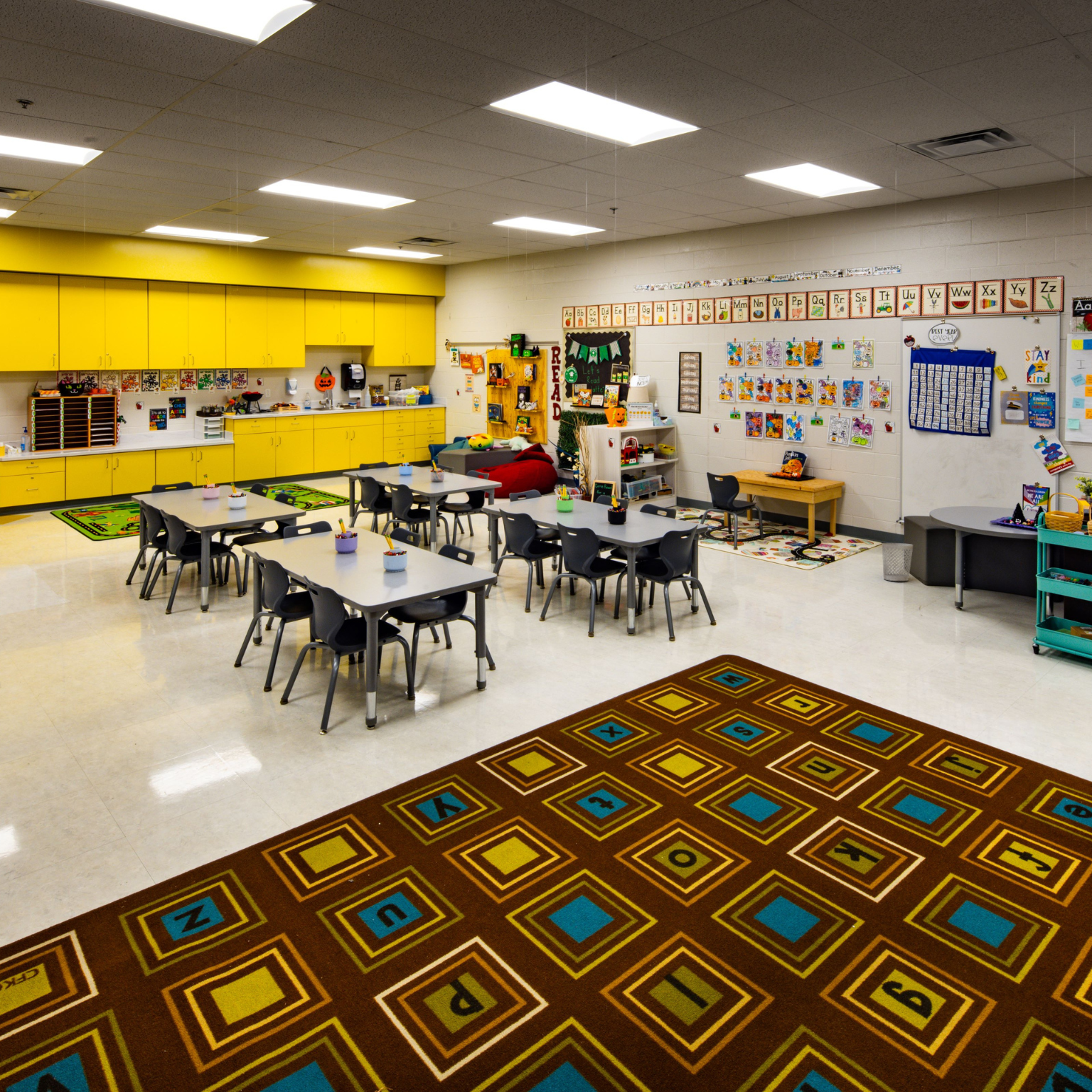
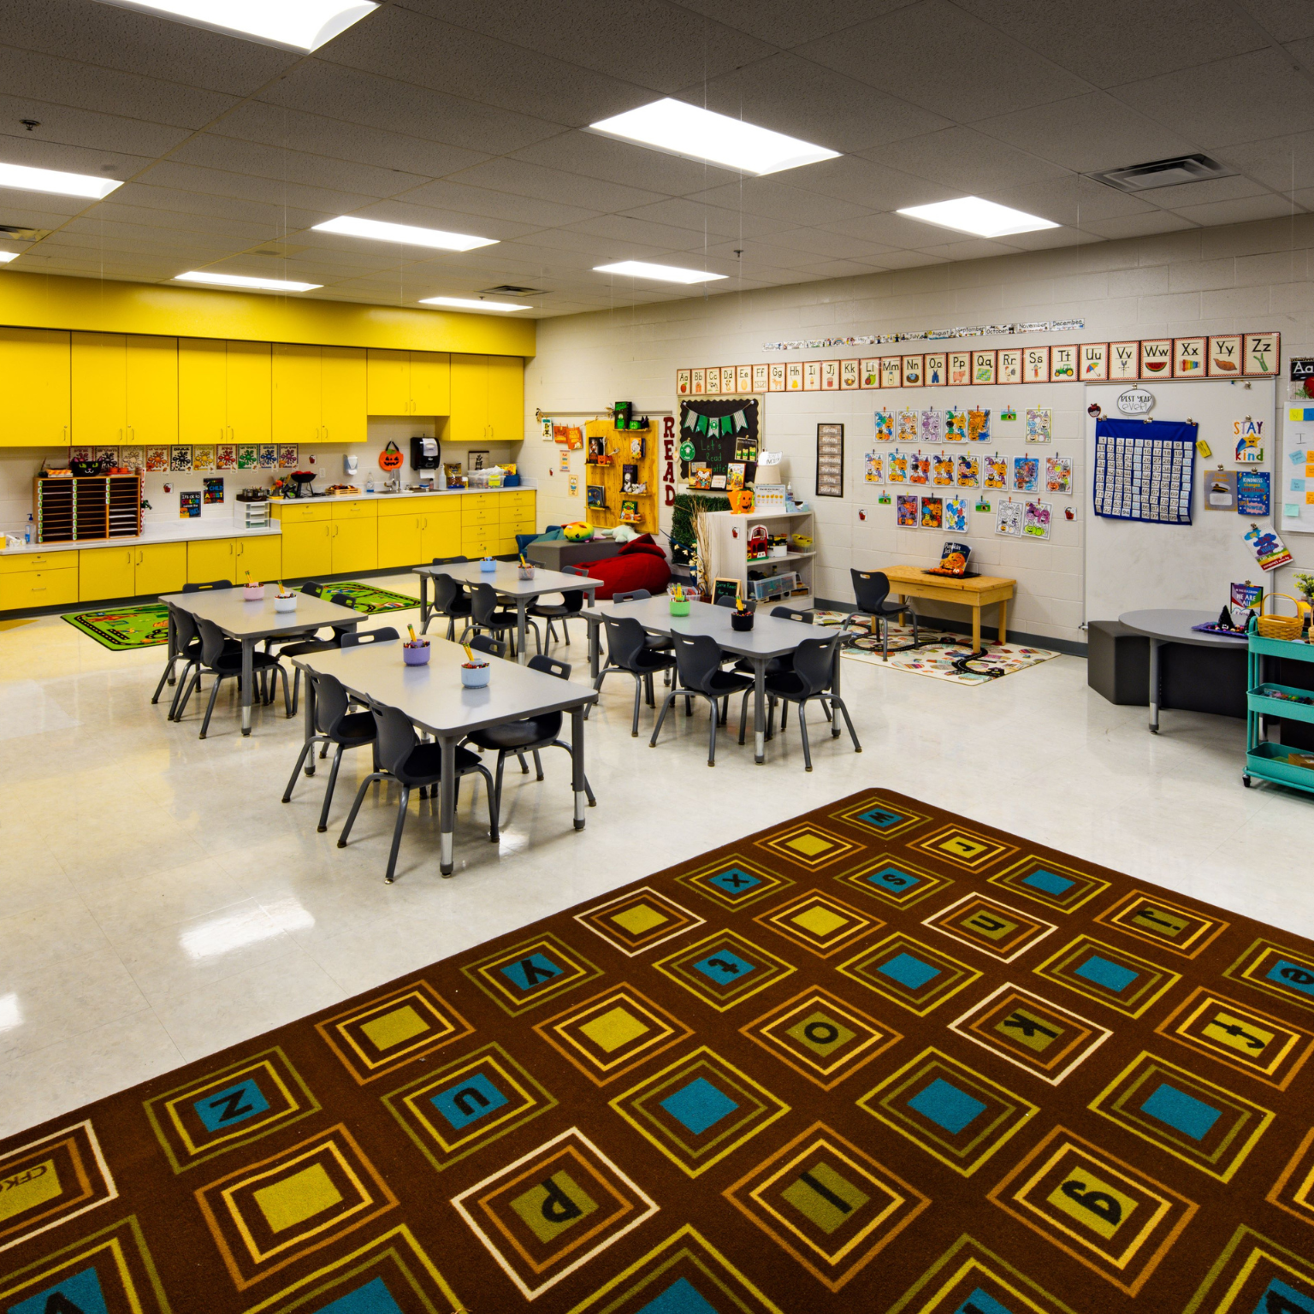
- wastebasket [882,542,914,582]
